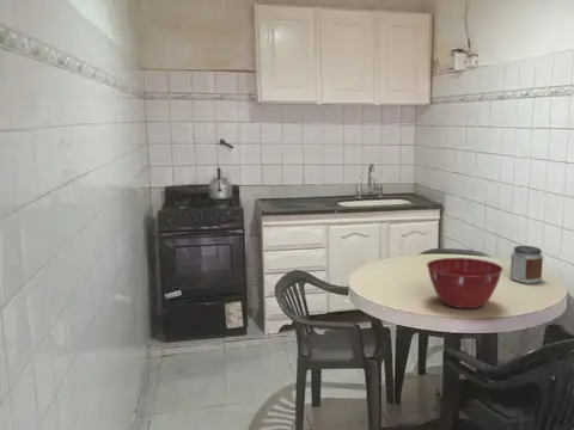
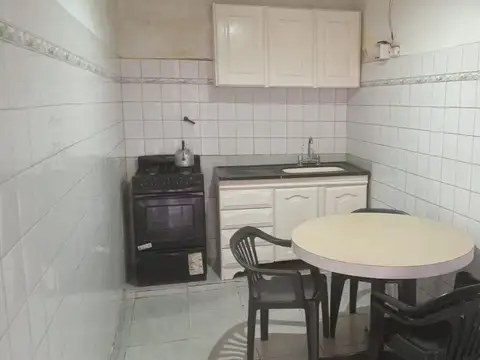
- jar [508,245,544,284]
- mixing bowl [426,257,503,311]
